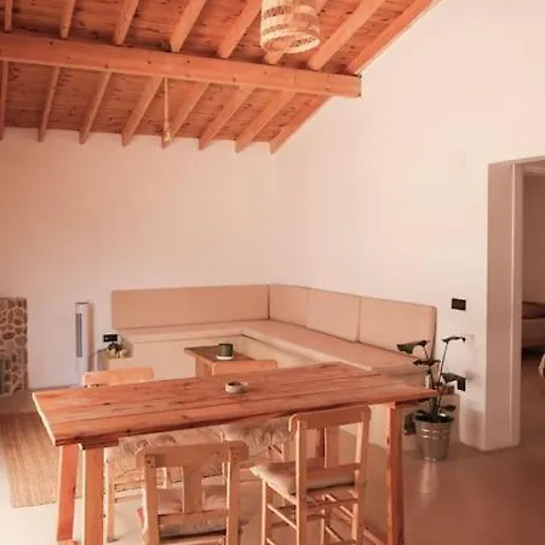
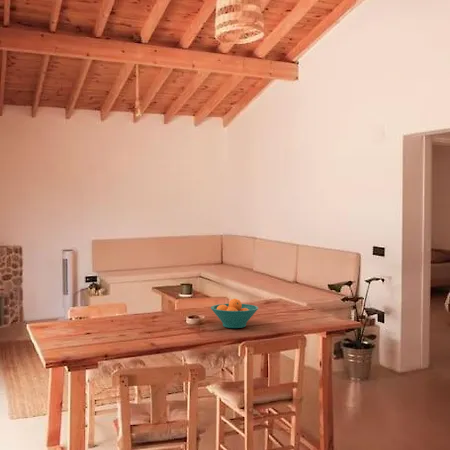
+ fruit bowl [210,298,259,329]
